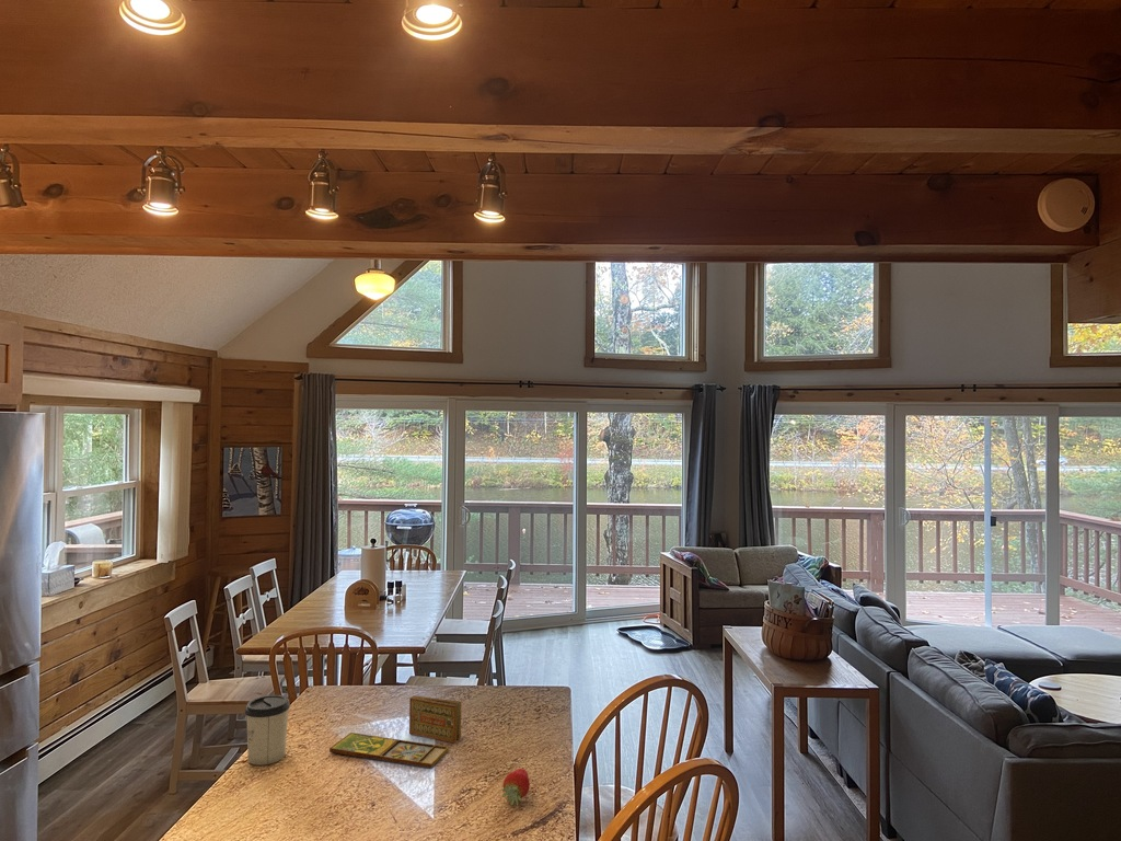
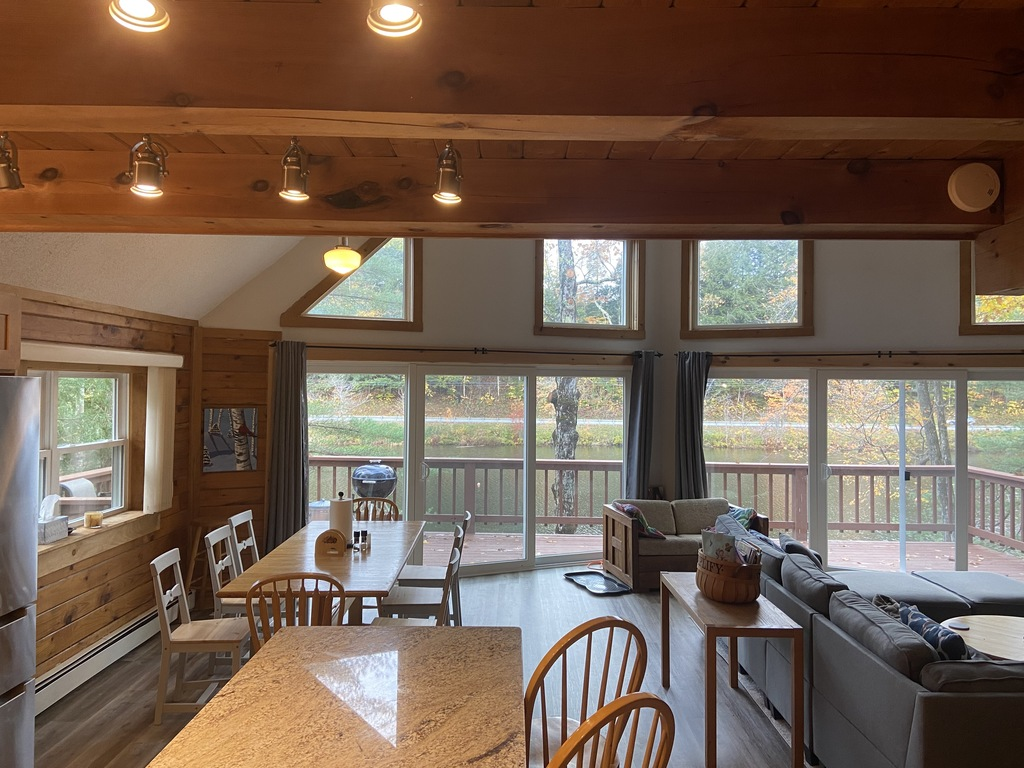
- cup [244,694,291,767]
- board game [328,694,462,769]
- fruit [501,768,531,807]
